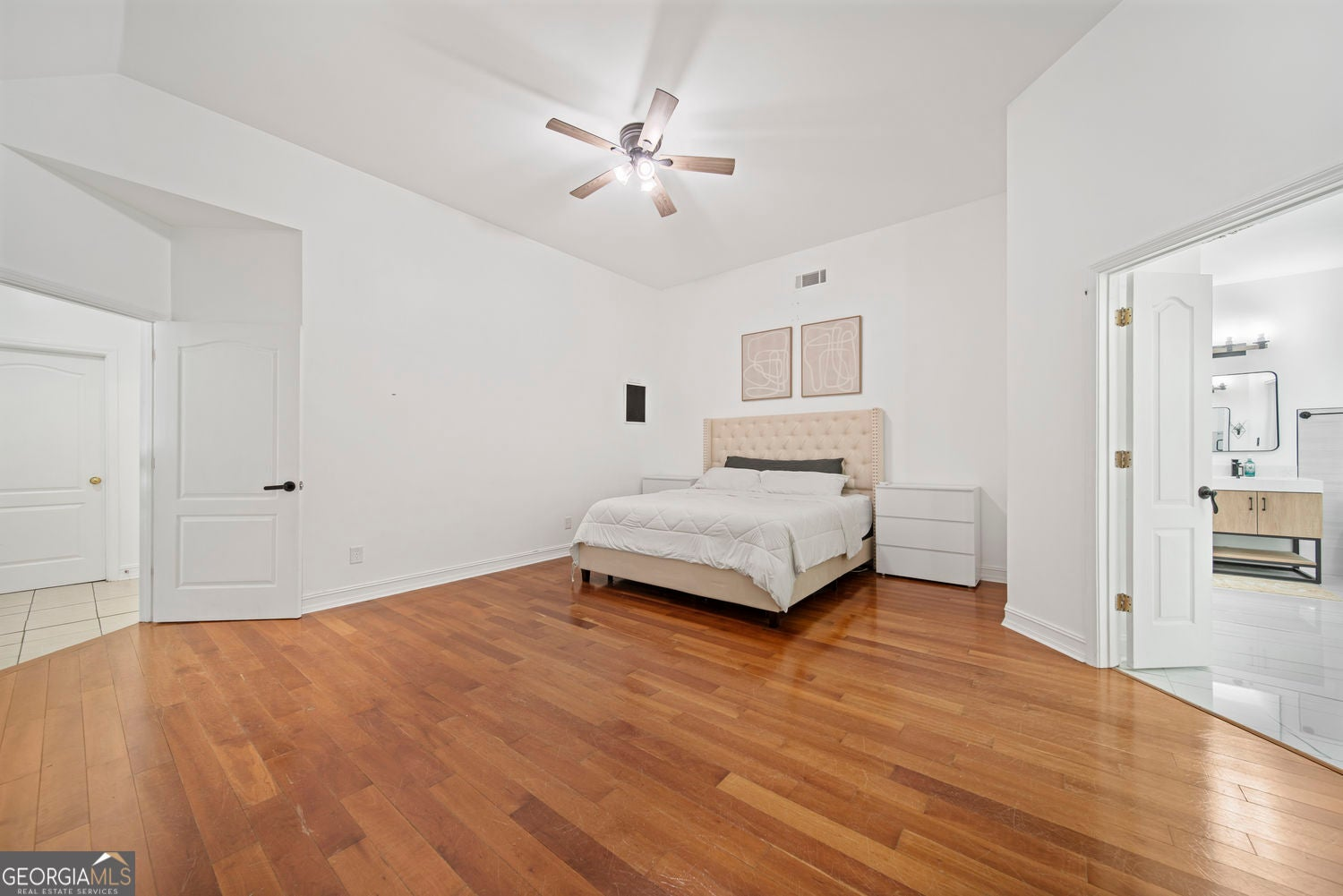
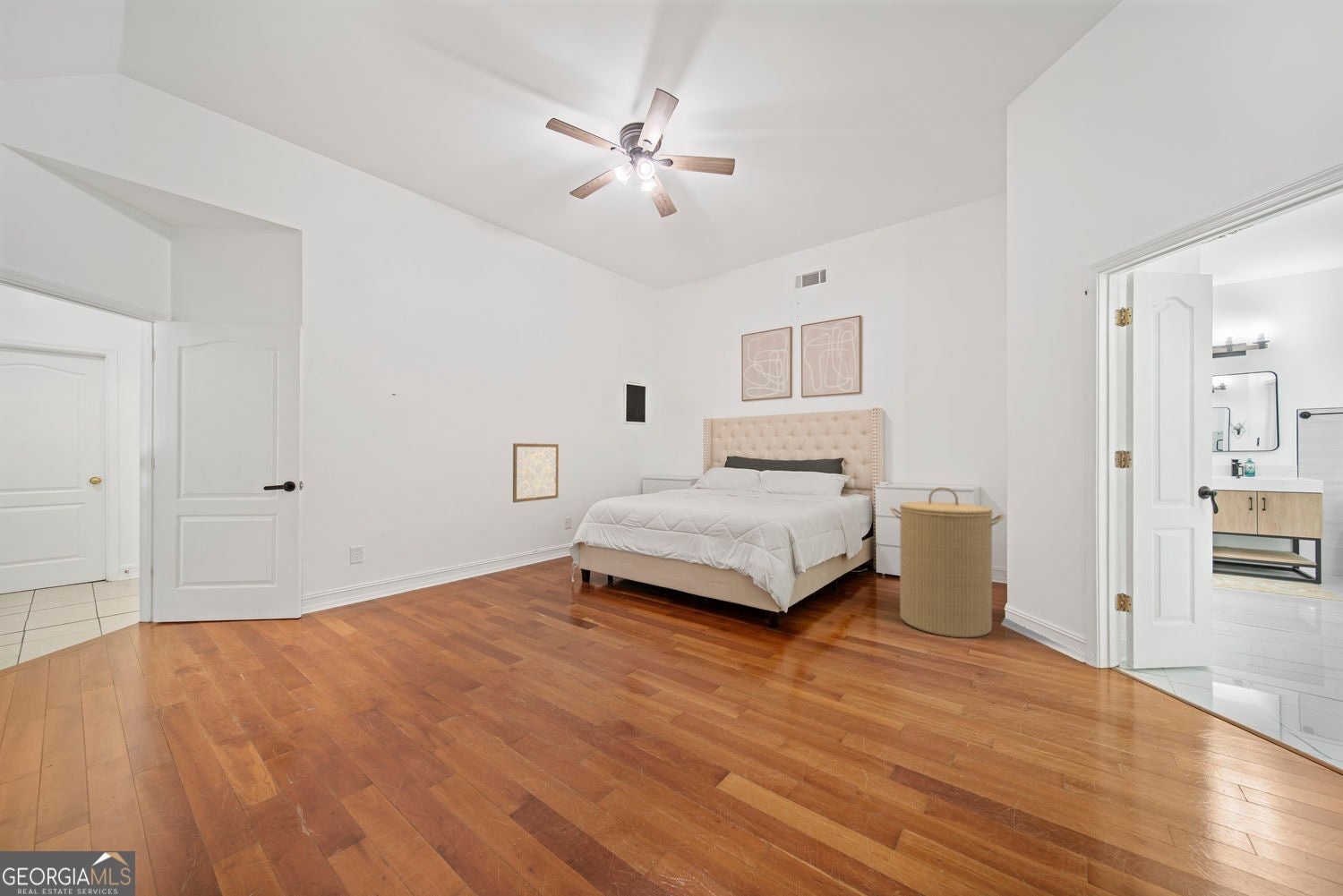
+ laundry hamper [889,486,1005,639]
+ wall art [512,442,560,504]
